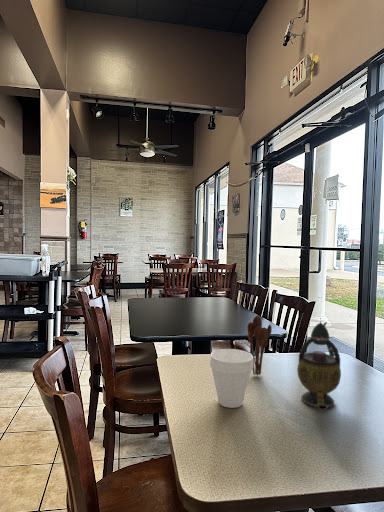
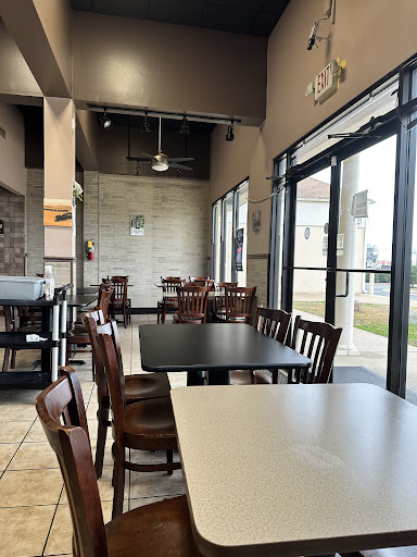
- teapot [296,321,342,411]
- cup [209,348,253,409]
- utensil holder [246,315,273,377]
